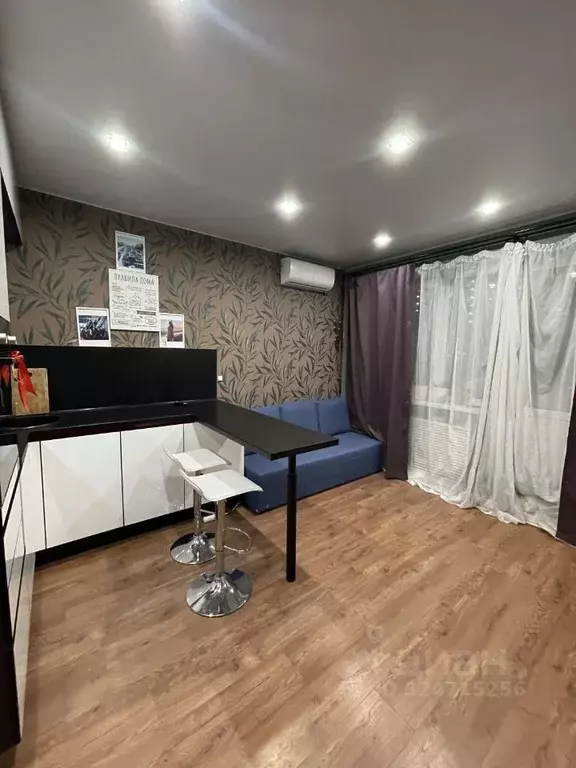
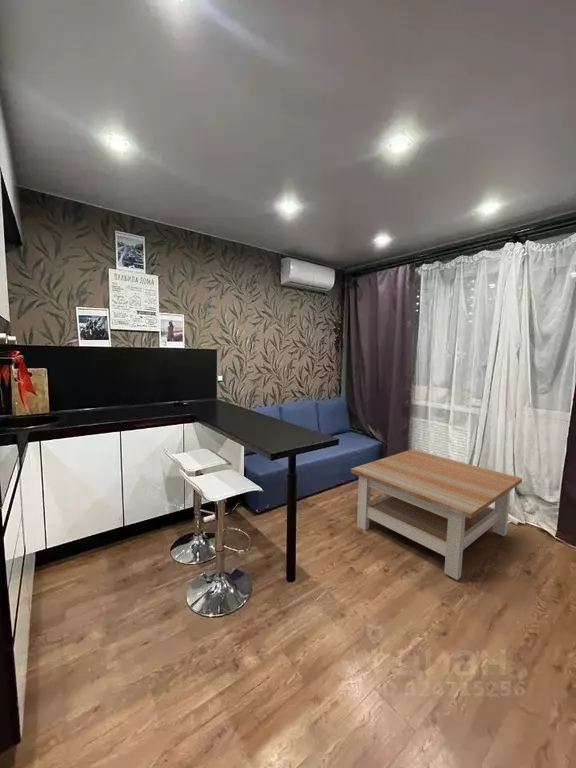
+ coffee table [350,448,523,581]
